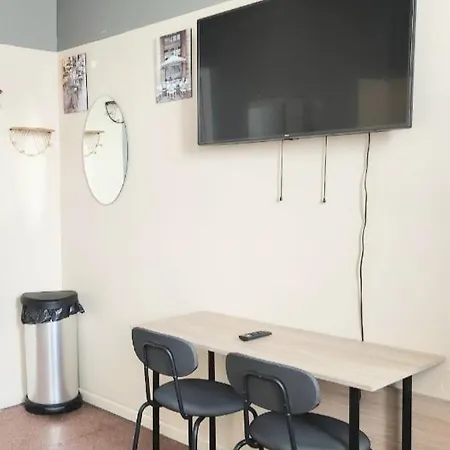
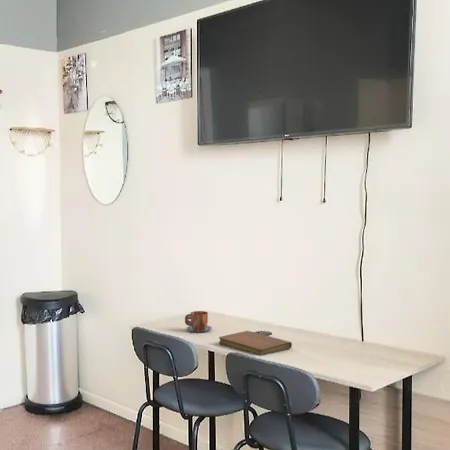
+ notebook [218,330,293,357]
+ mug [184,310,213,333]
